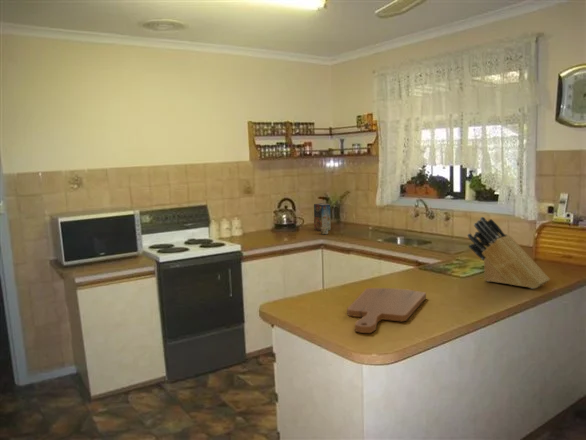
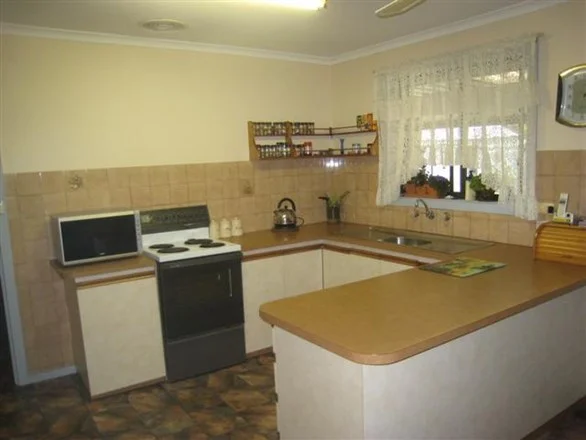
- cereal box [313,202,332,235]
- cutting board [346,287,427,334]
- knife block [466,216,551,290]
